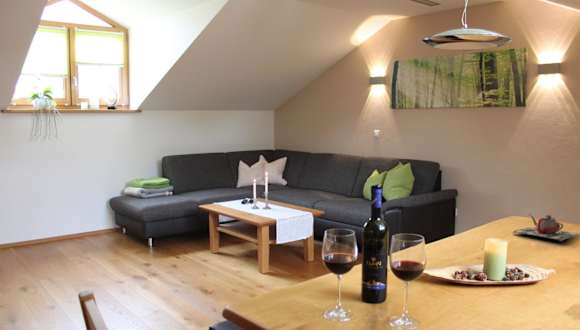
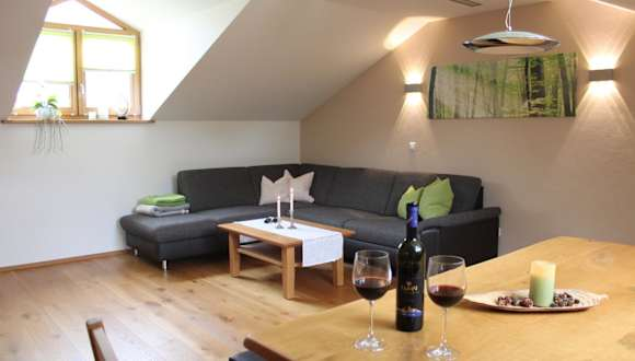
- teapot [513,212,580,242]
